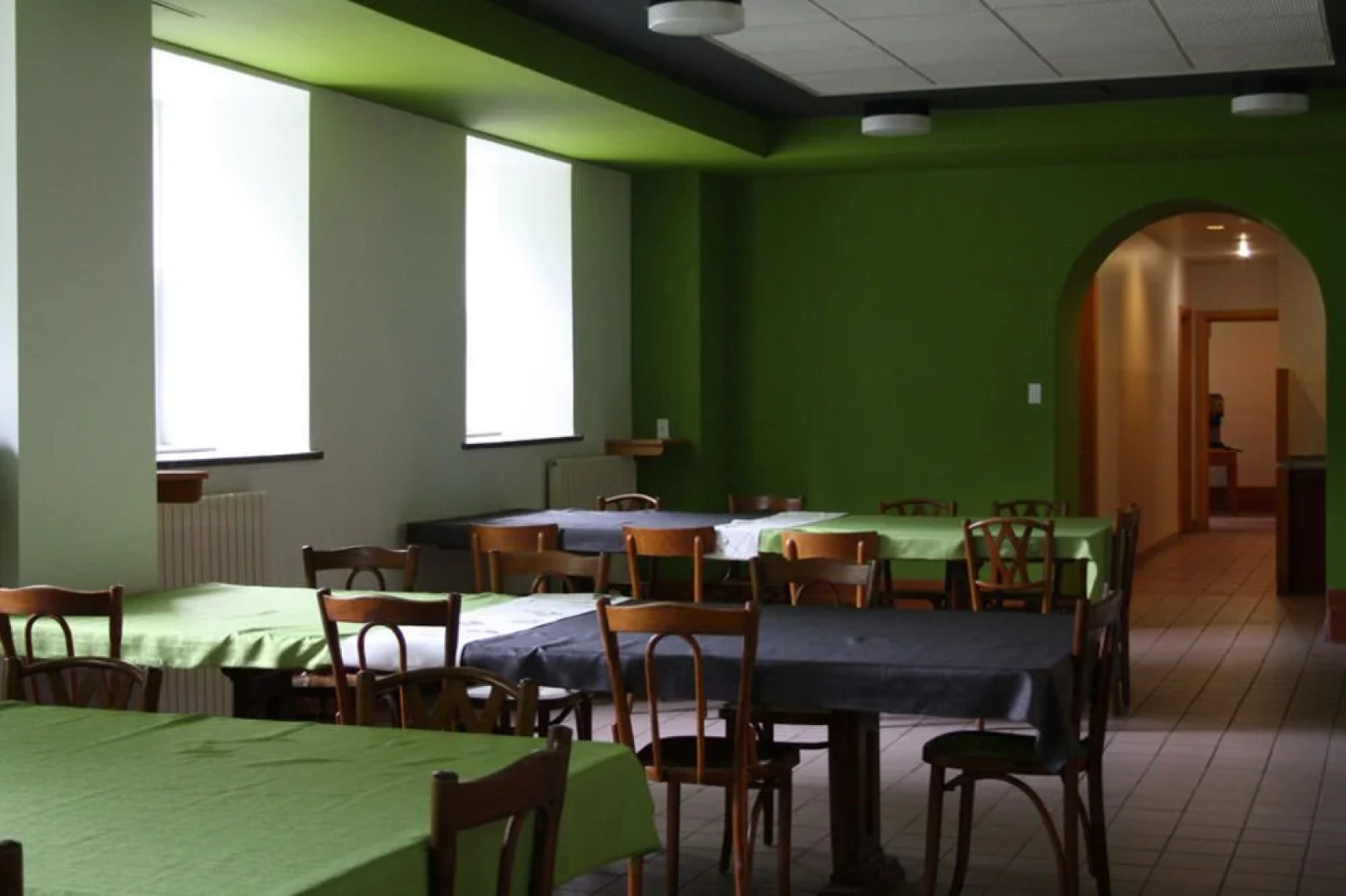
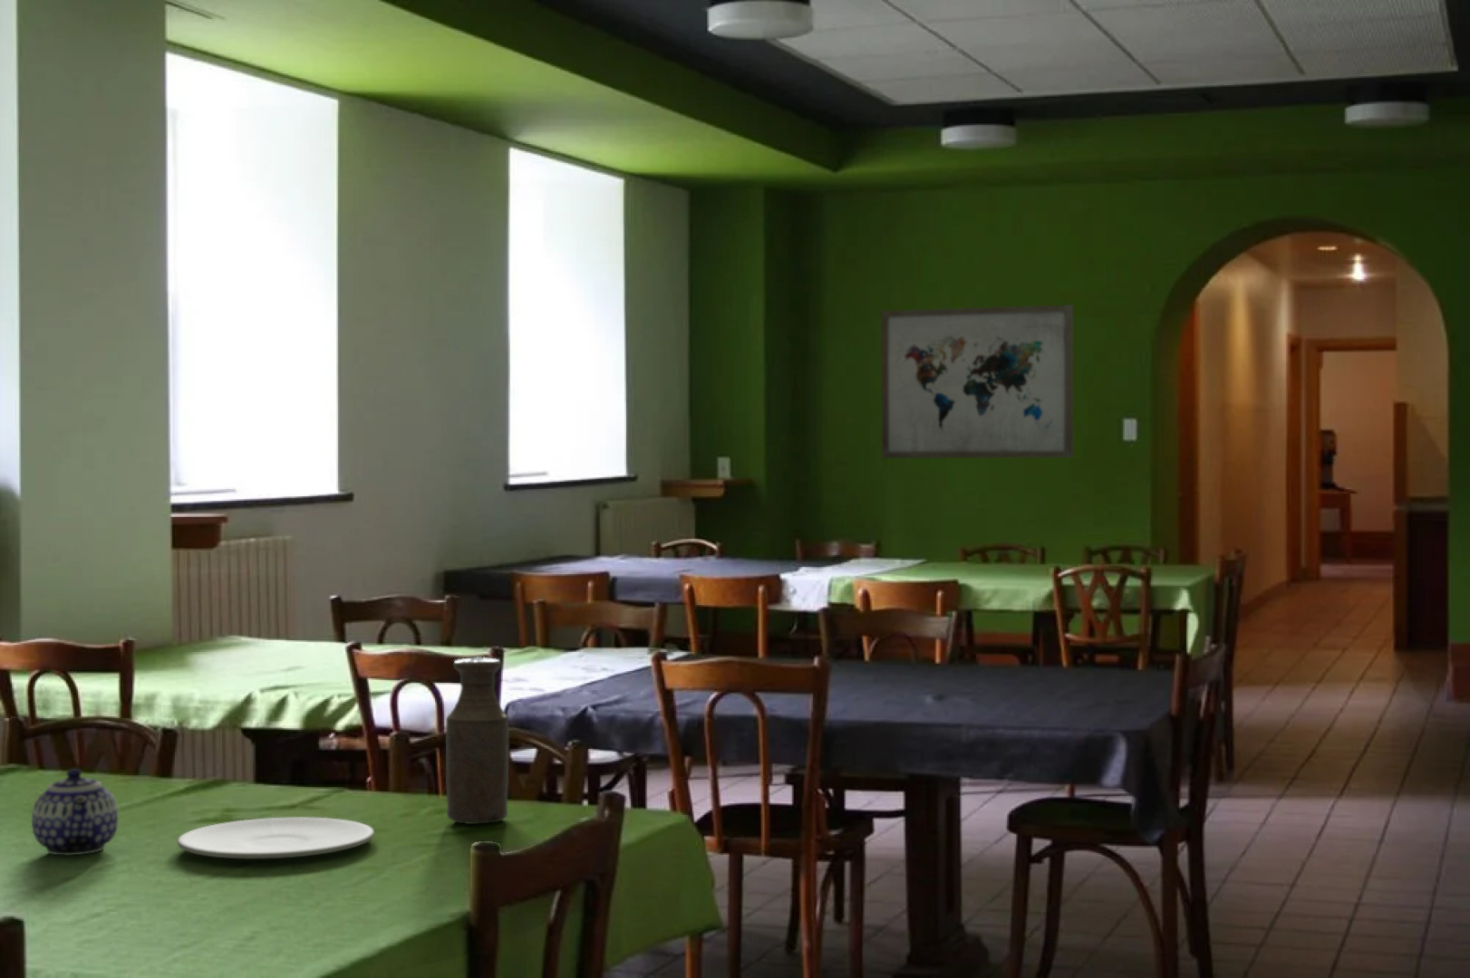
+ bottle [444,656,509,825]
+ wall art [881,305,1074,460]
+ teapot [31,768,119,857]
+ plate [177,816,376,859]
